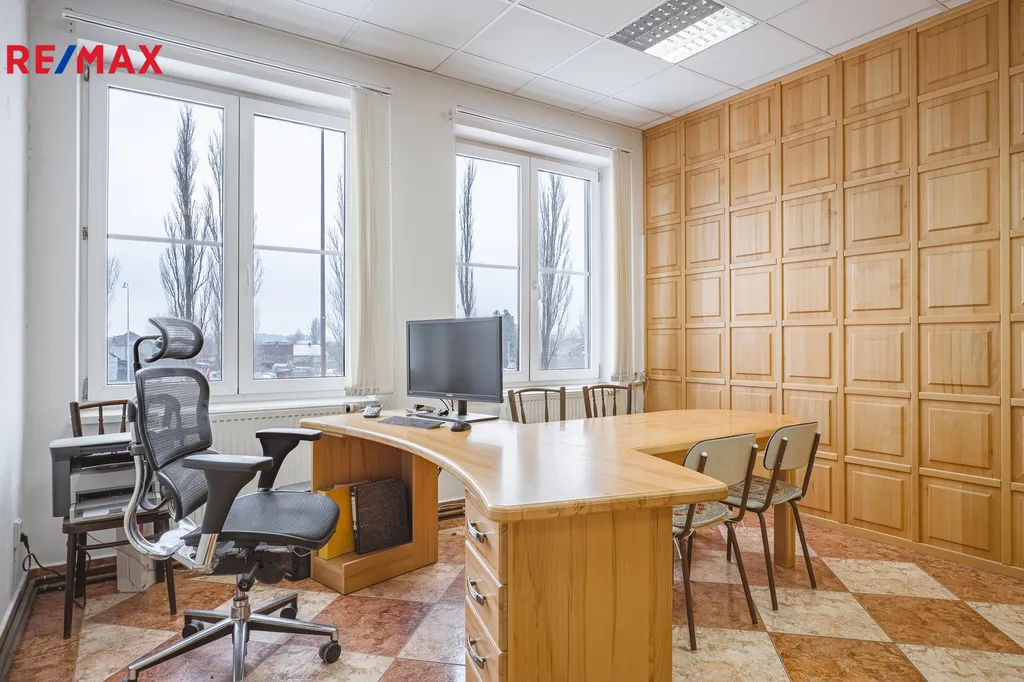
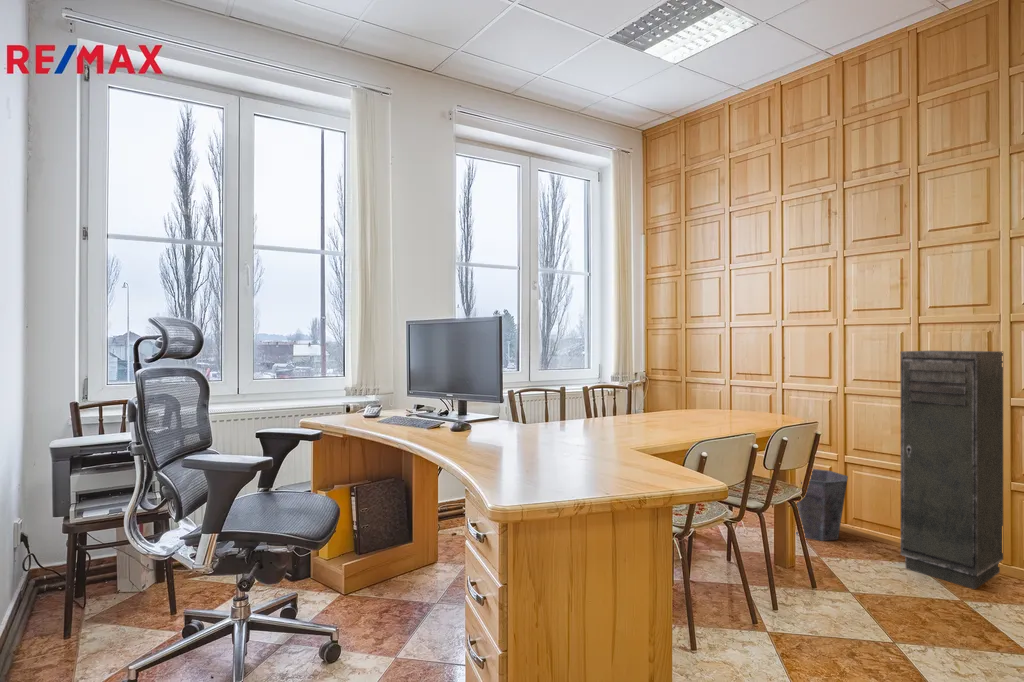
+ storage cabinet [900,350,1004,590]
+ waste bin [795,468,849,542]
